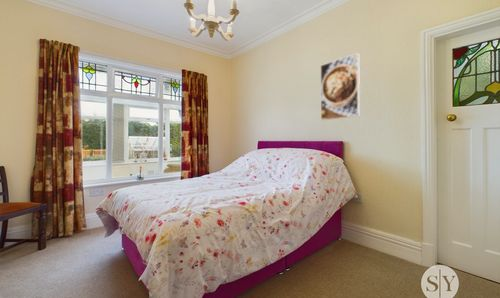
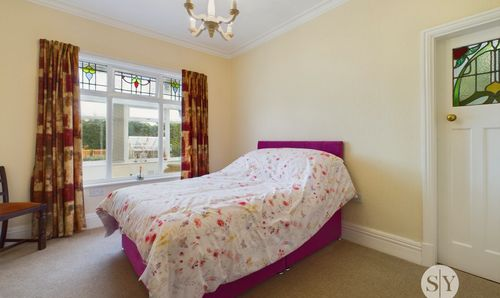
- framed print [320,52,361,121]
